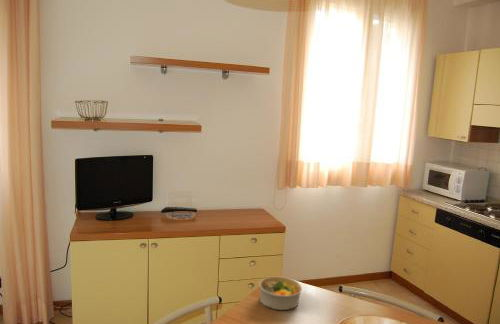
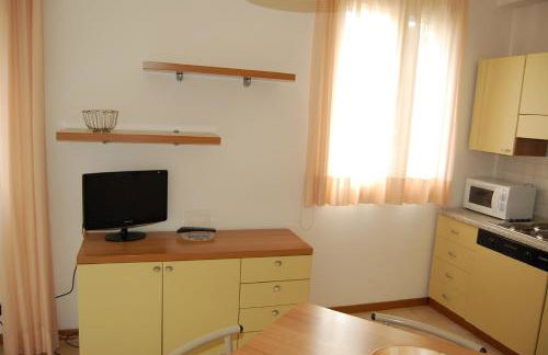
- bowl [258,276,303,311]
